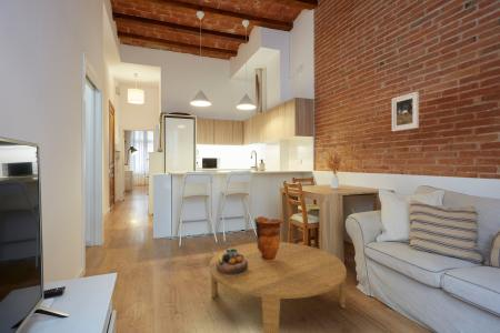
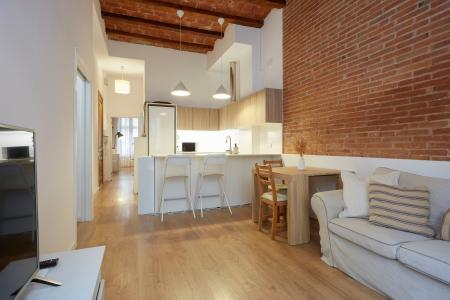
- coffee table [208,241,348,333]
- decorative vase [253,215,284,261]
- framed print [391,91,420,132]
- decorative bowl [216,248,248,275]
